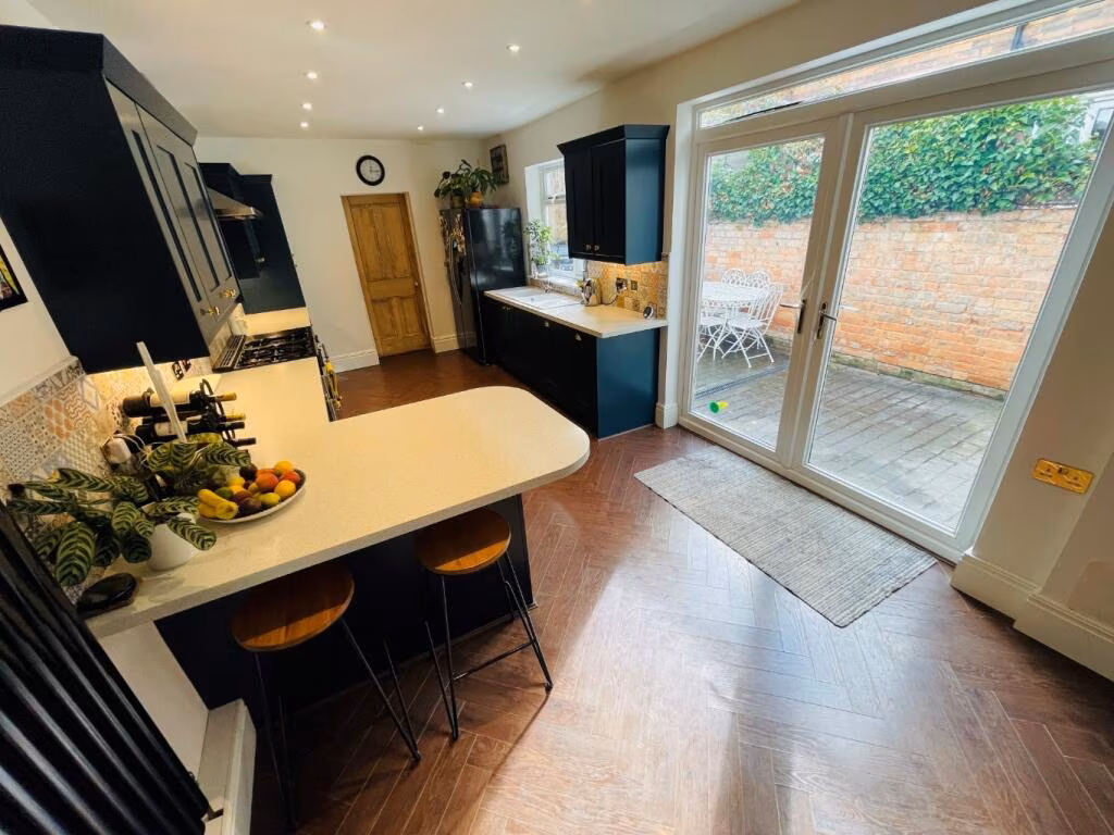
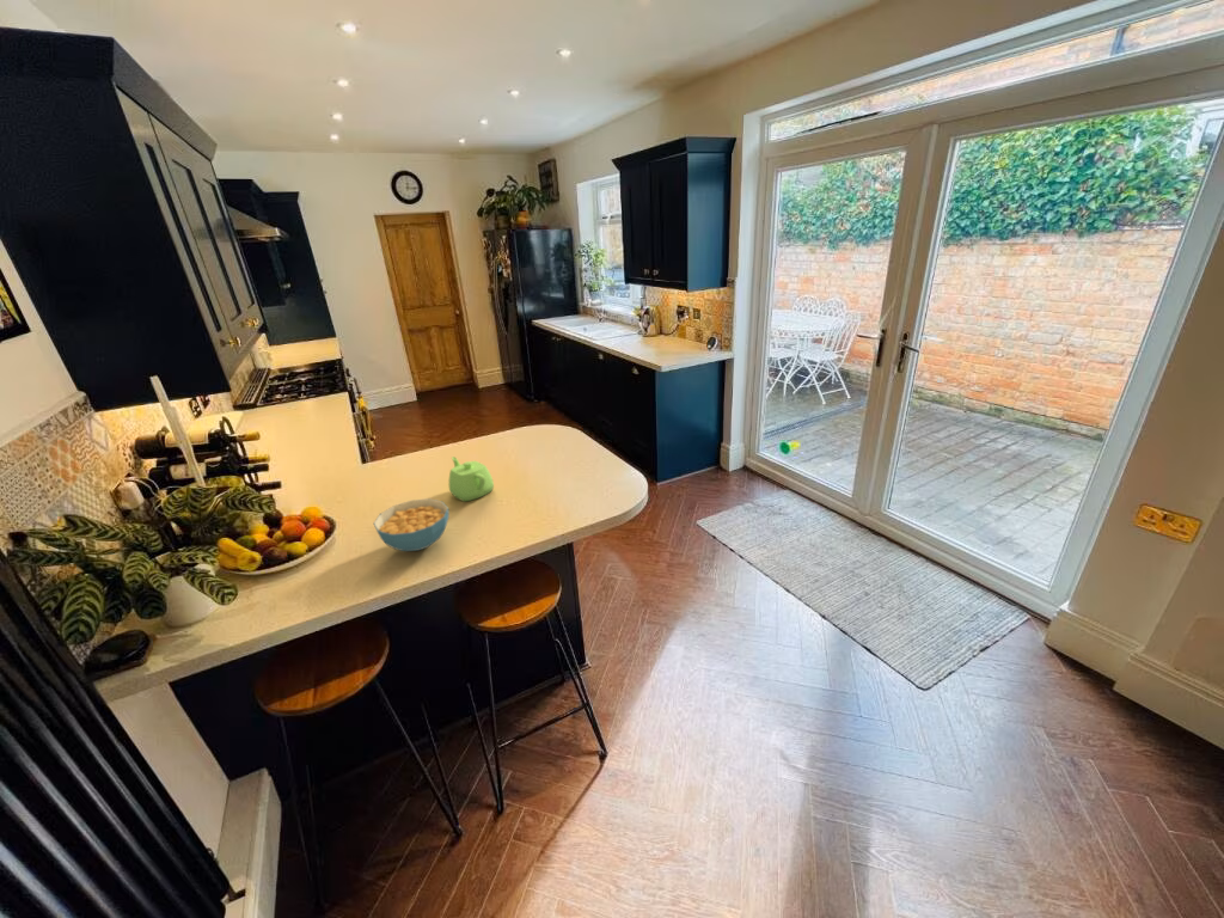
+ cereal bowl [373,497,451,552]
+ teapot [447,455,495,502]
